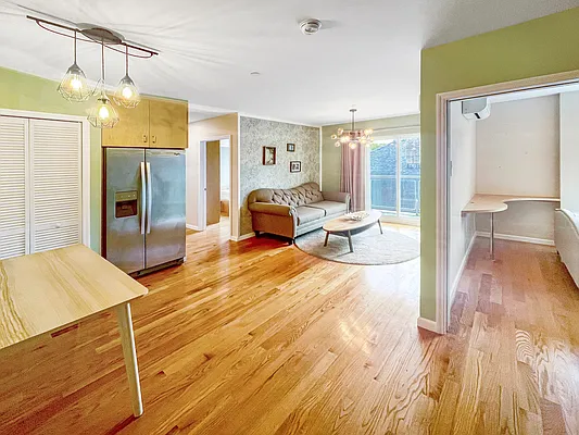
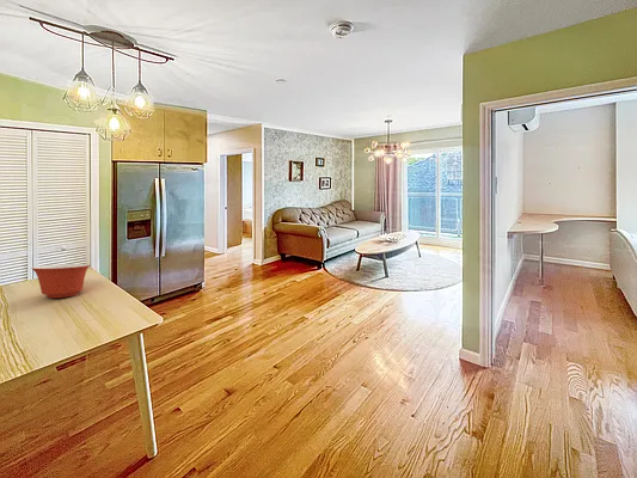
+ mixing bowl [30,263,92,299]
